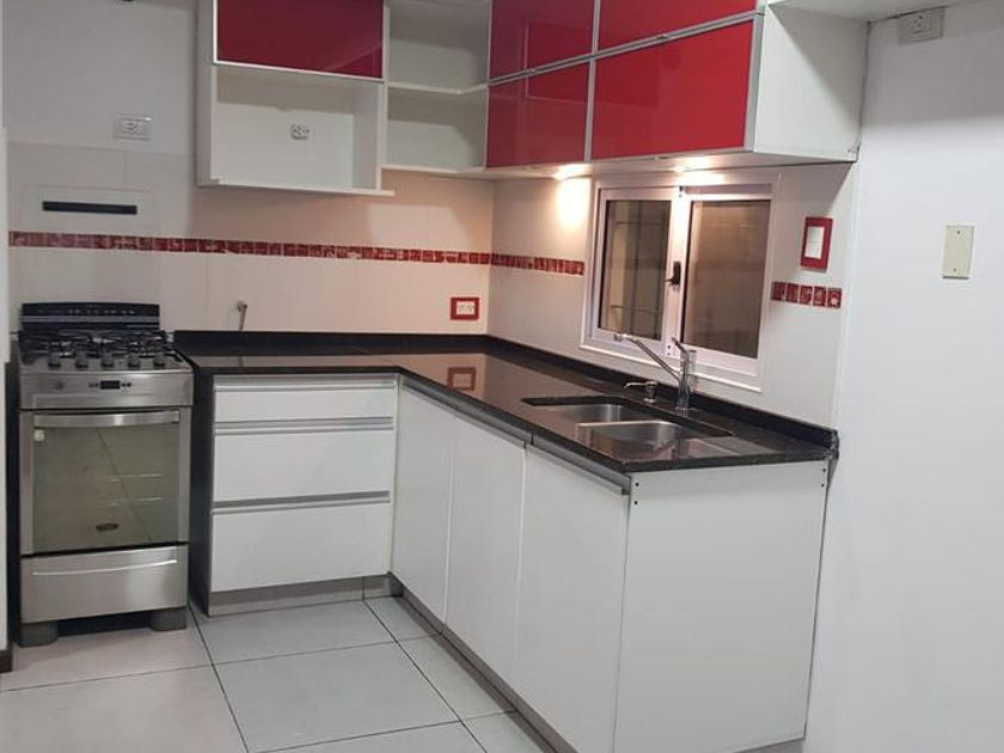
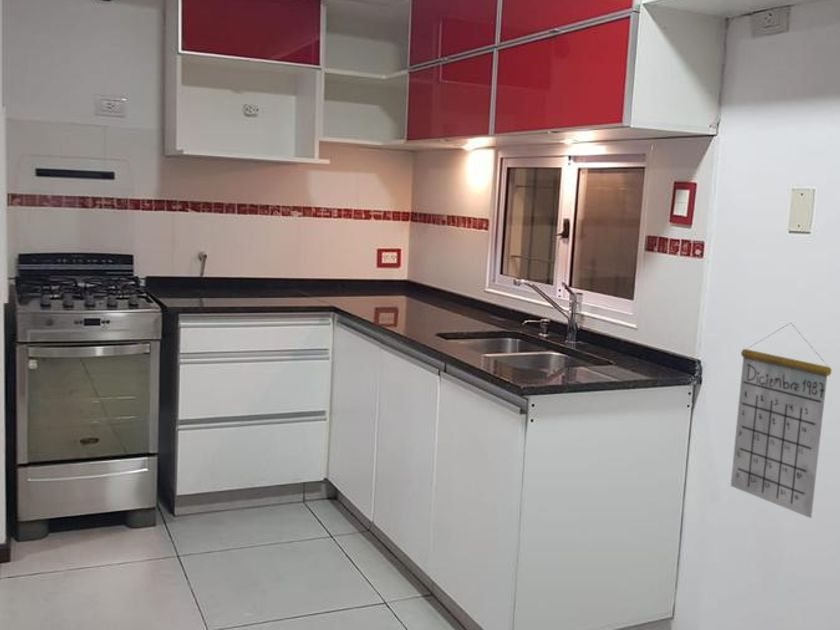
+ calendar [730,322,832,519]
